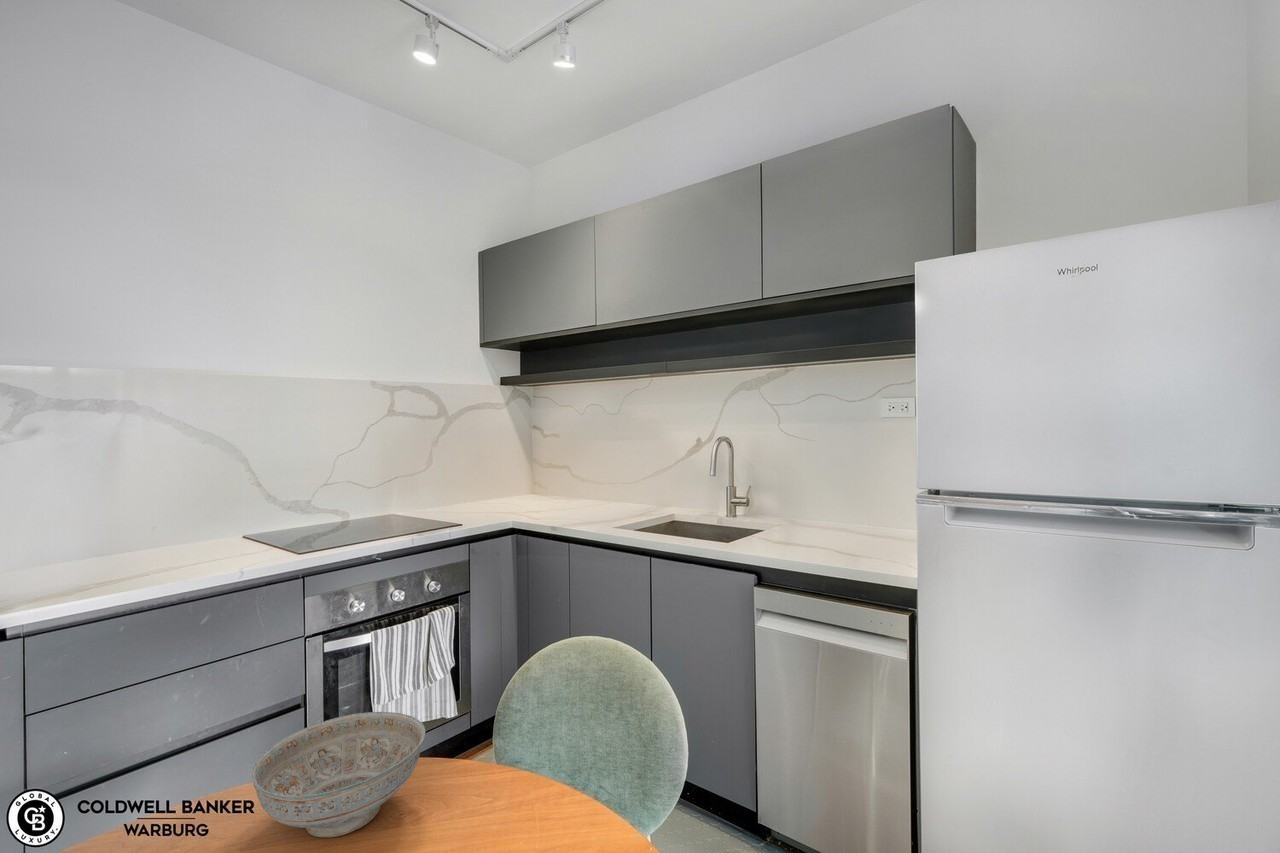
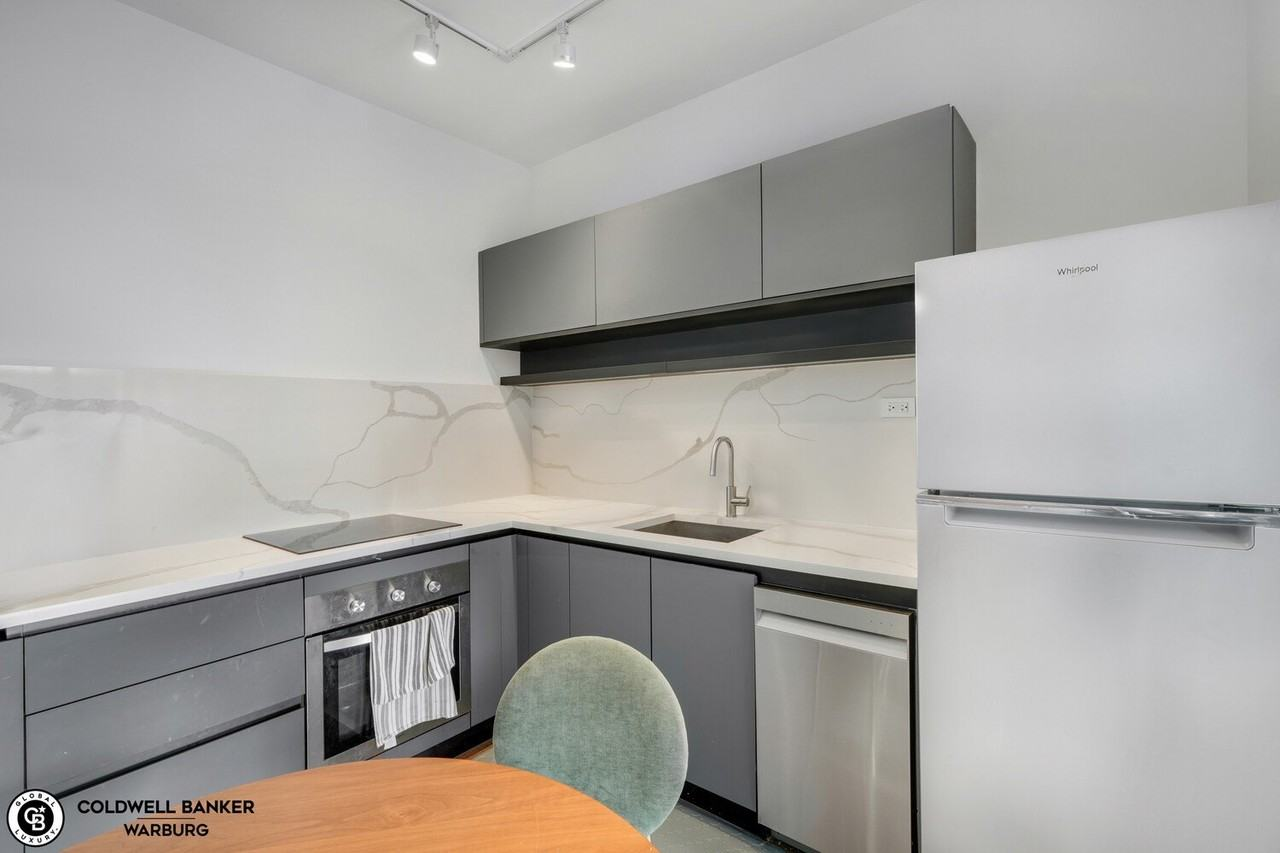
- decorative bowl [249,711,426,838]
